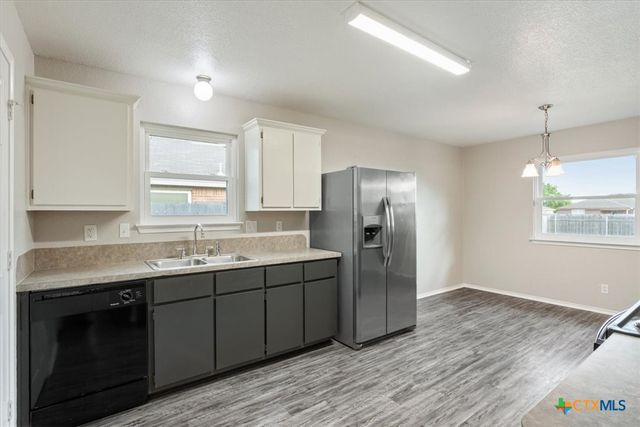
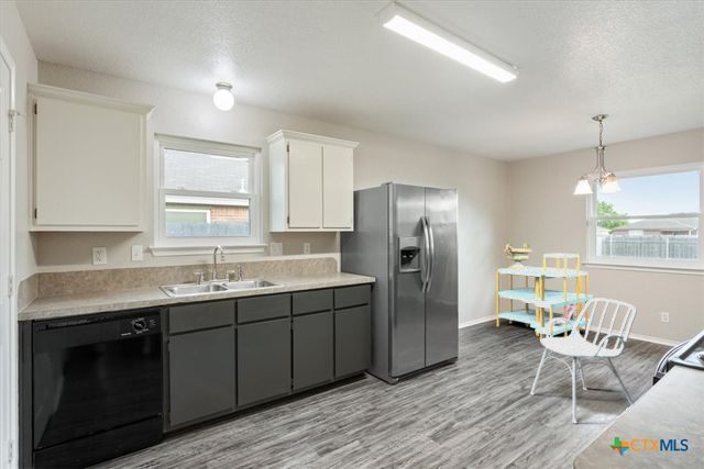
+ decorative urn [503,243,534,269]
+ chair [529,297,638,424]
+ shelving unit [496,253,595,343]
